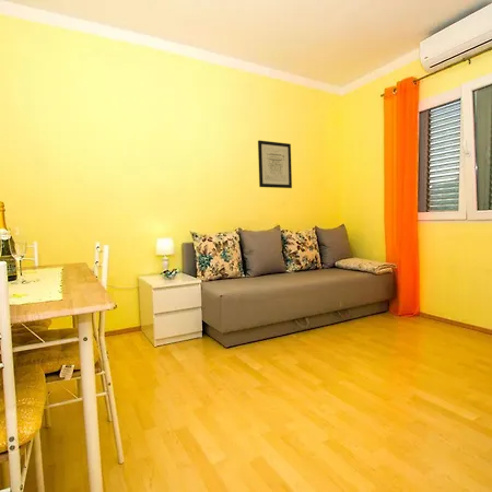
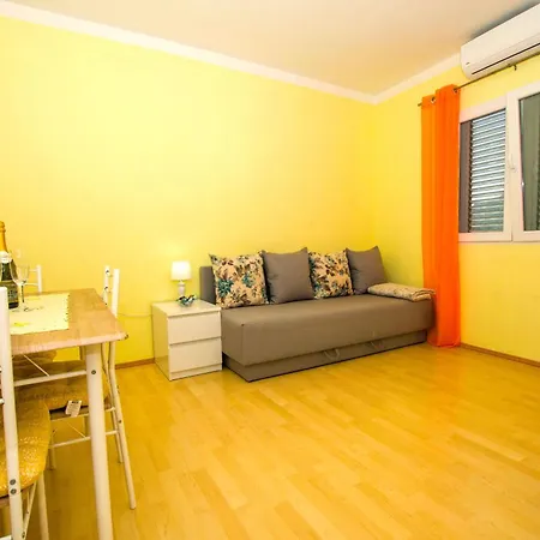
- wall art [257,139,293,189]
